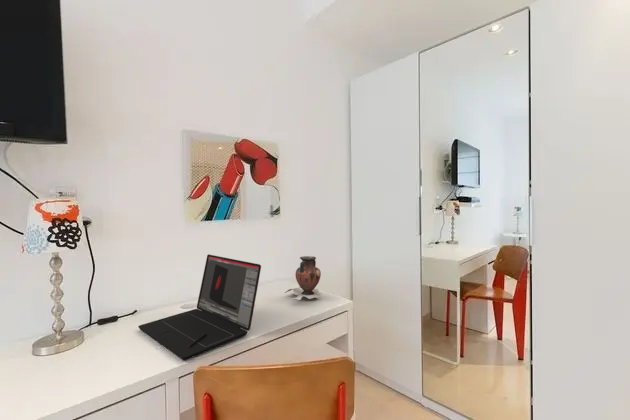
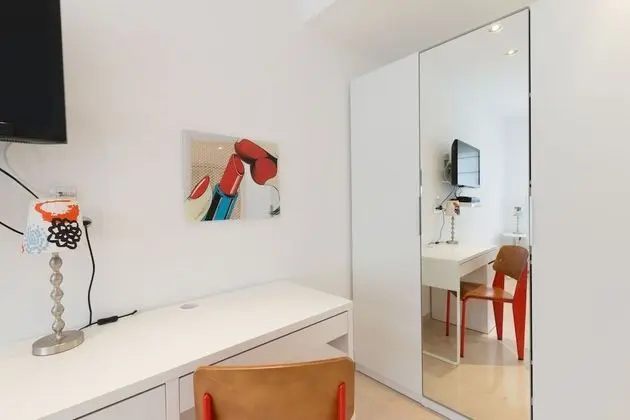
- laptop [137,253,262,361]
- vase [284,255,322,301]
